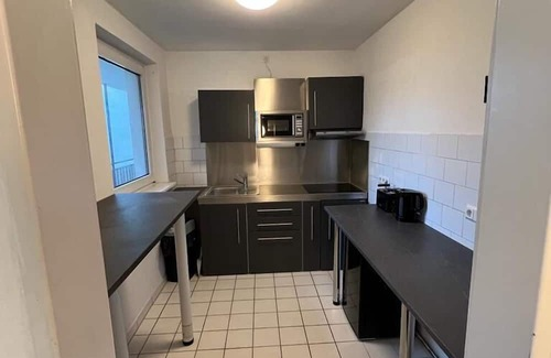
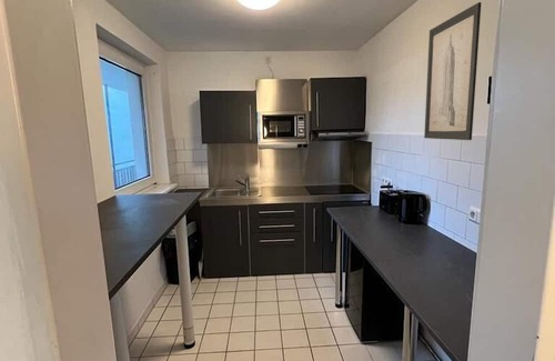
+ wall art [423,1,482,141]
